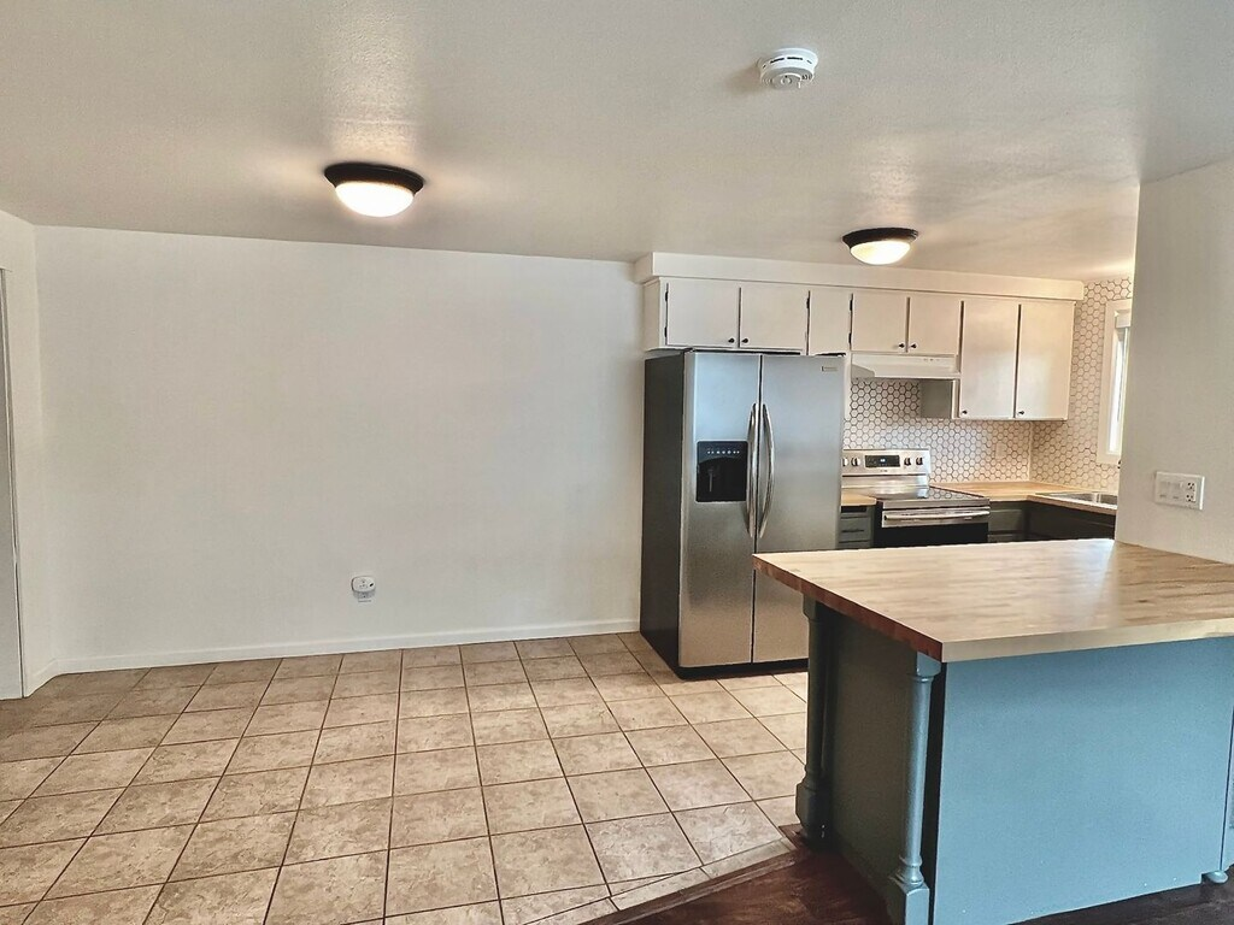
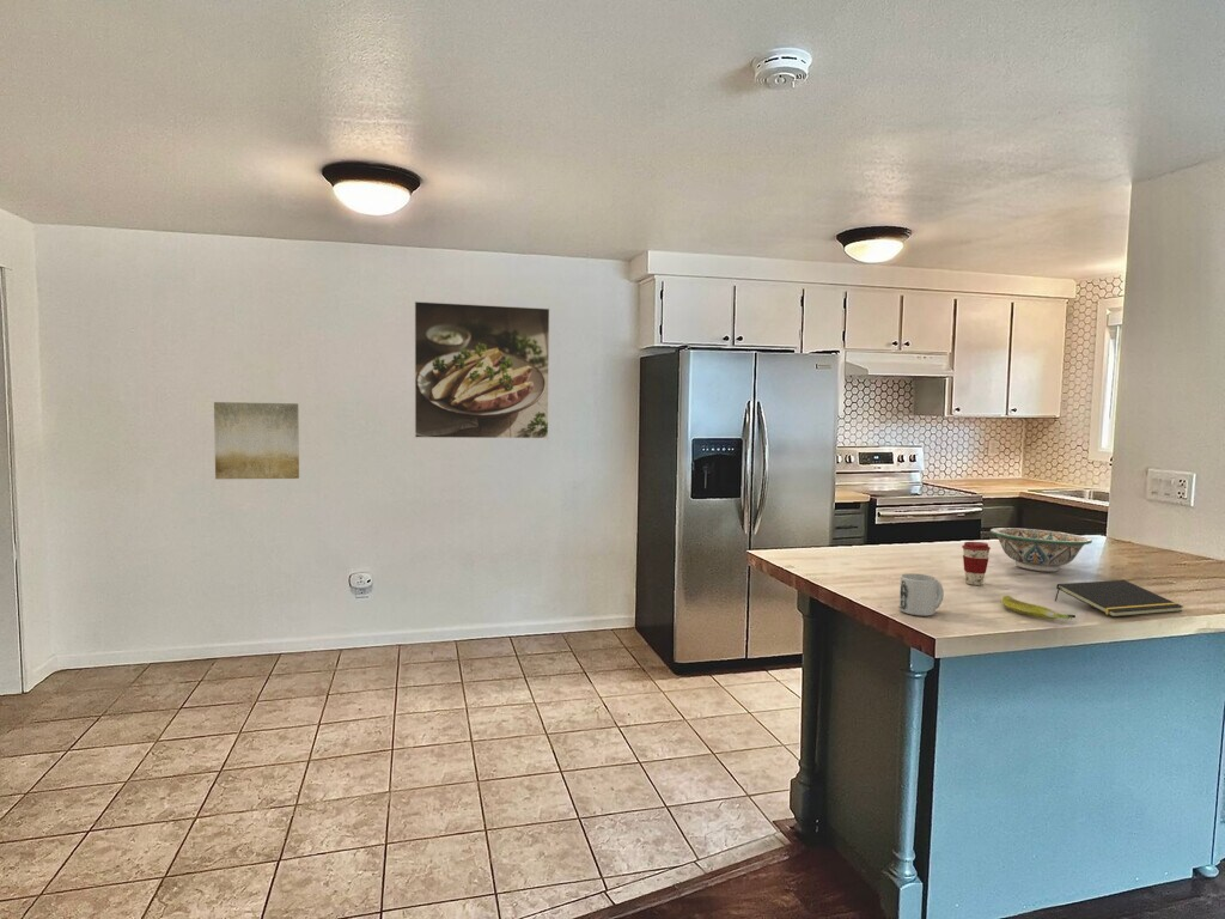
+ mug [898,572,945,617]
+ coffee cup [961,541,992,586]
+ wall art [213,401,300,480]
+ notepad [1054,579,1183,619]
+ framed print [414,300,550,440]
+ decorative bowl [989,527,1093,572]
+ banana [1000,595,1077,620]
